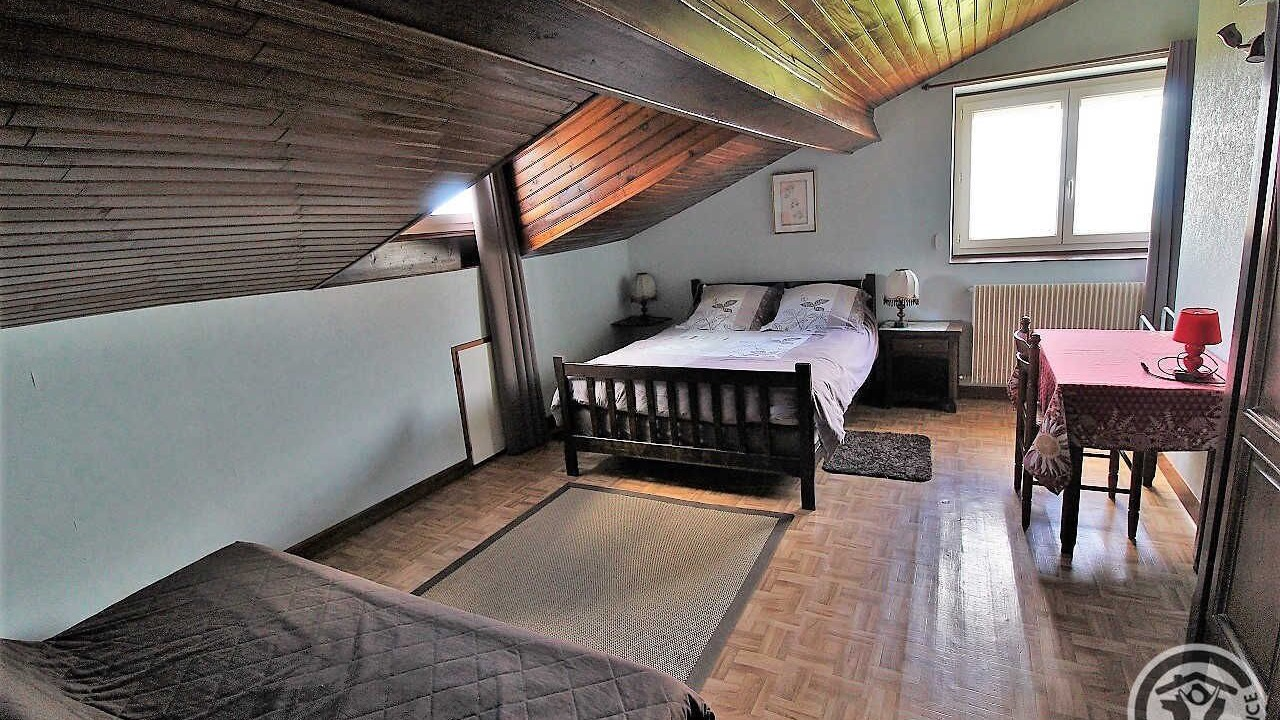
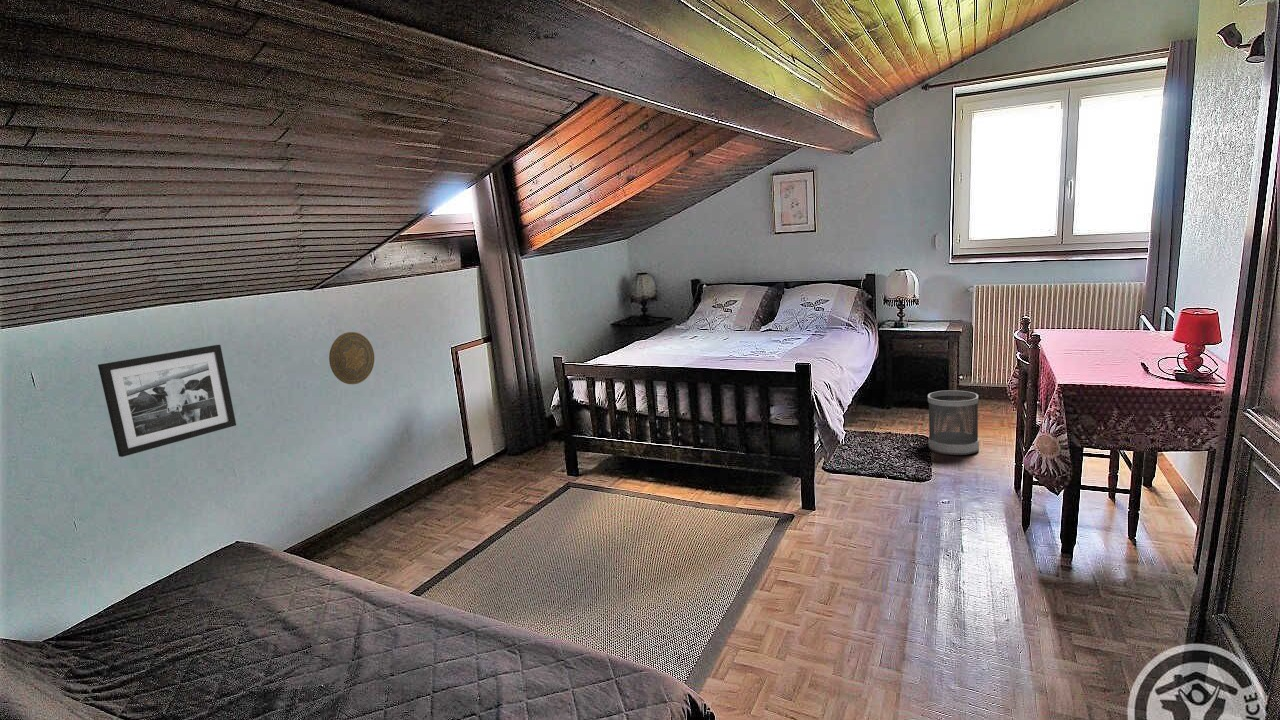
+ decorative plate [328,331,375,385]
+ picture frame [97,344,237,458]
+ wastebasket [927,390,980,456]
